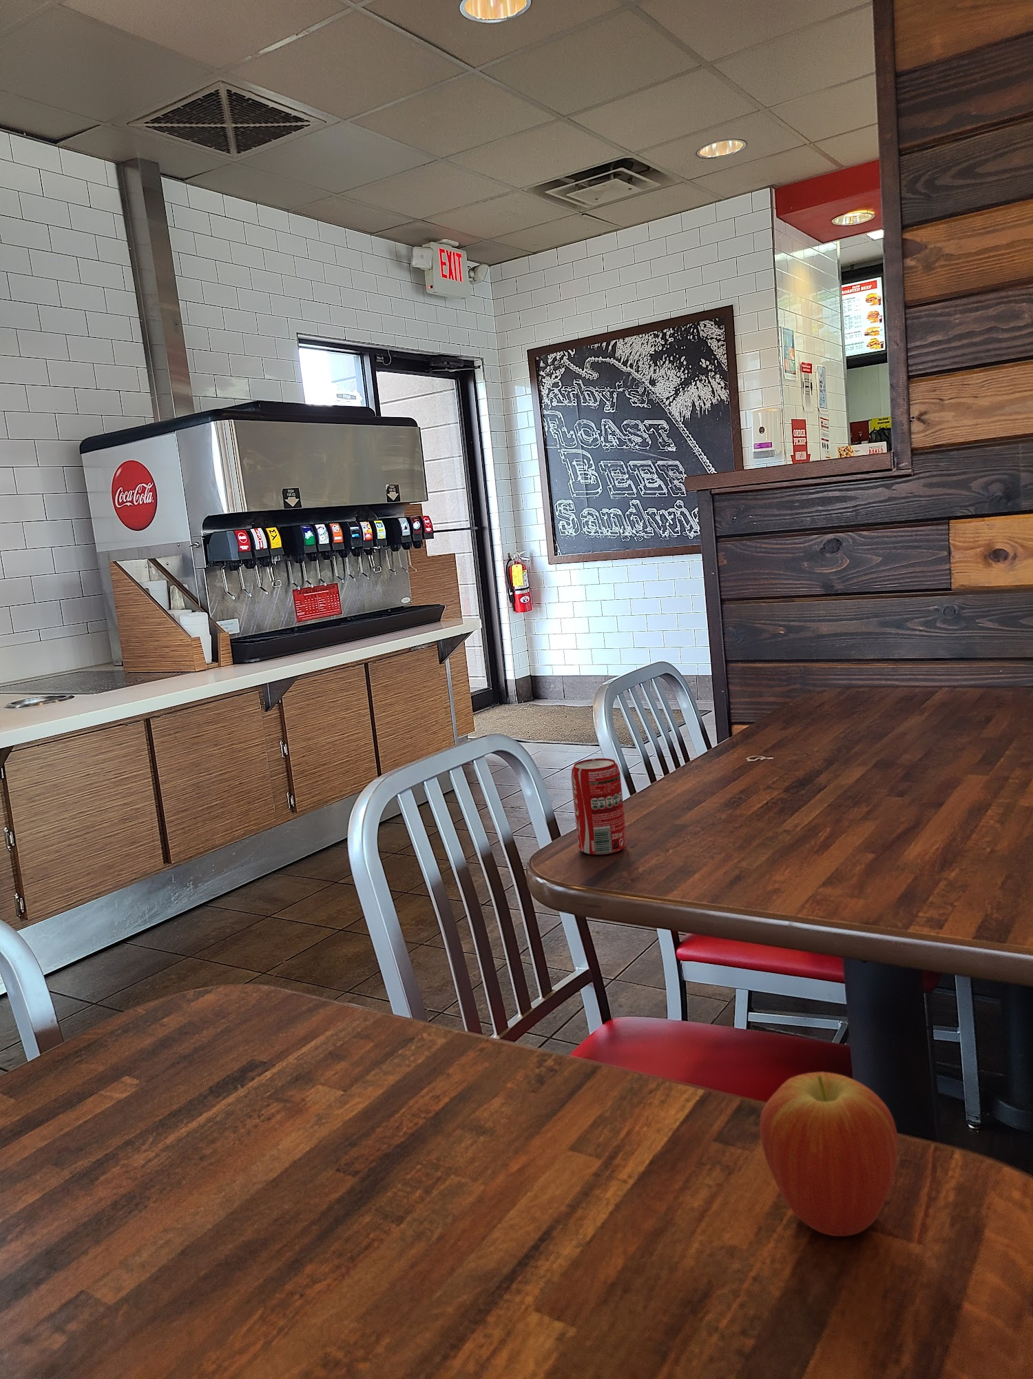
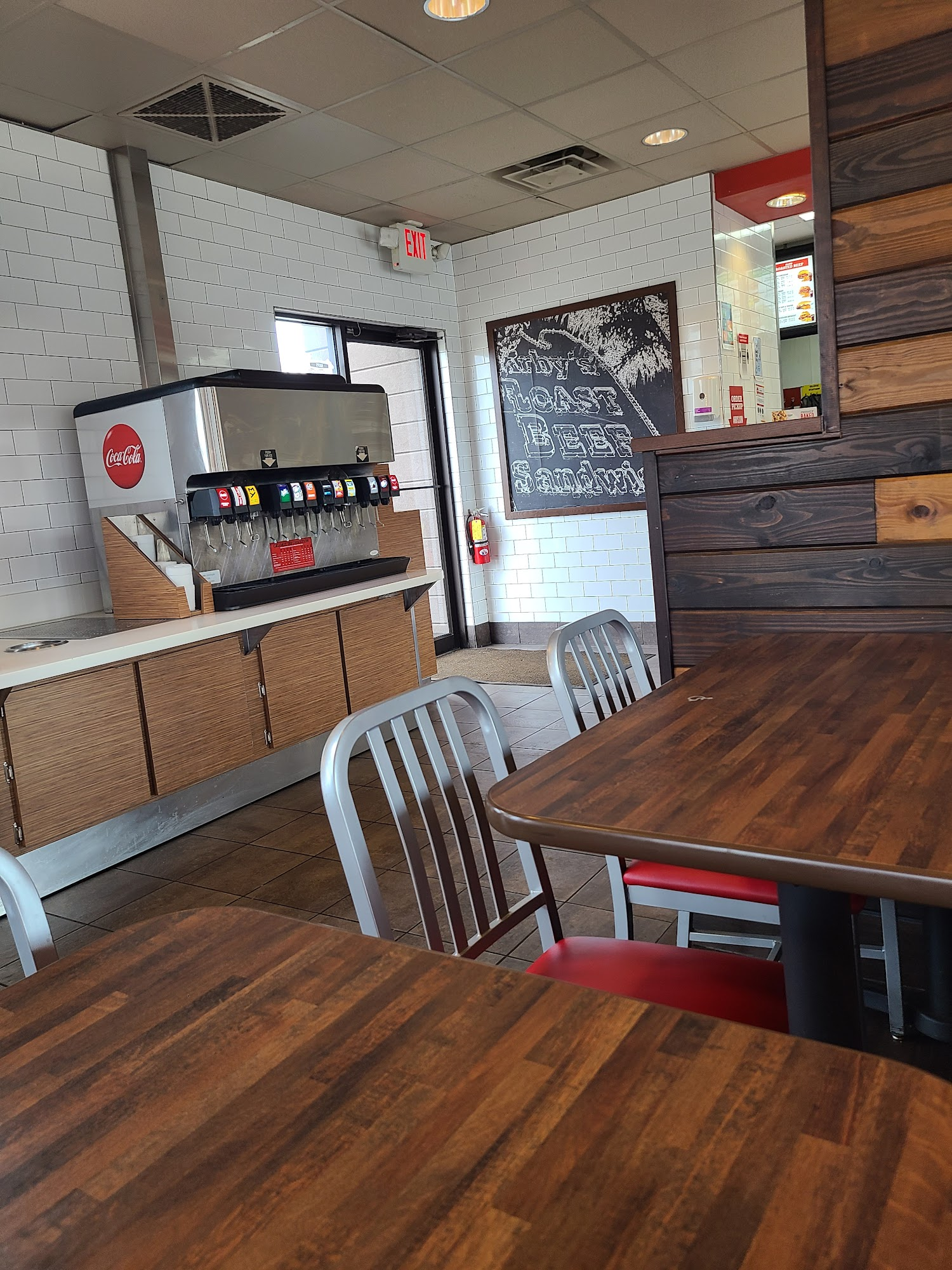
- fruit [758,1072,898,1237]
- beverage can [571,758,627,856]
